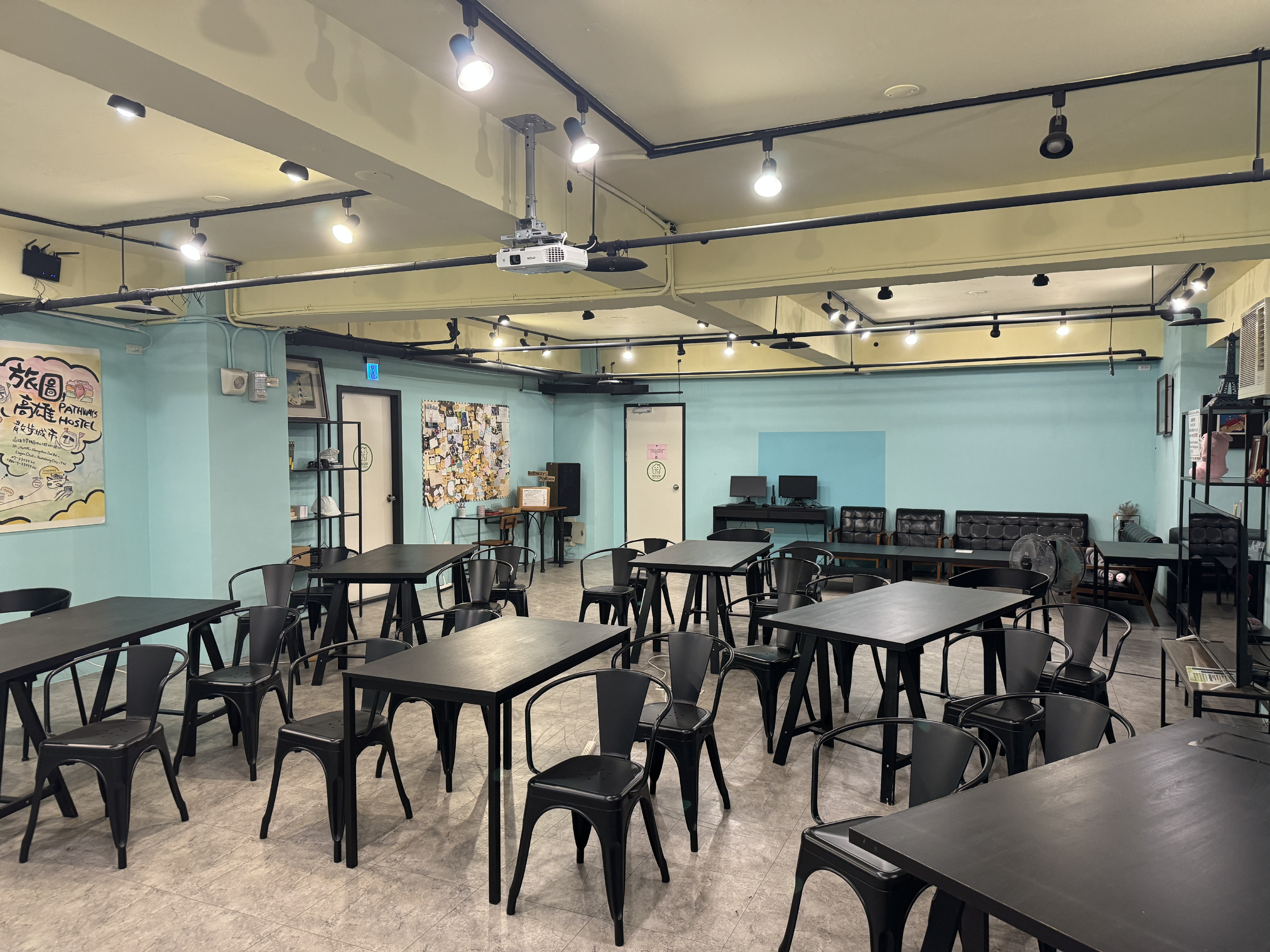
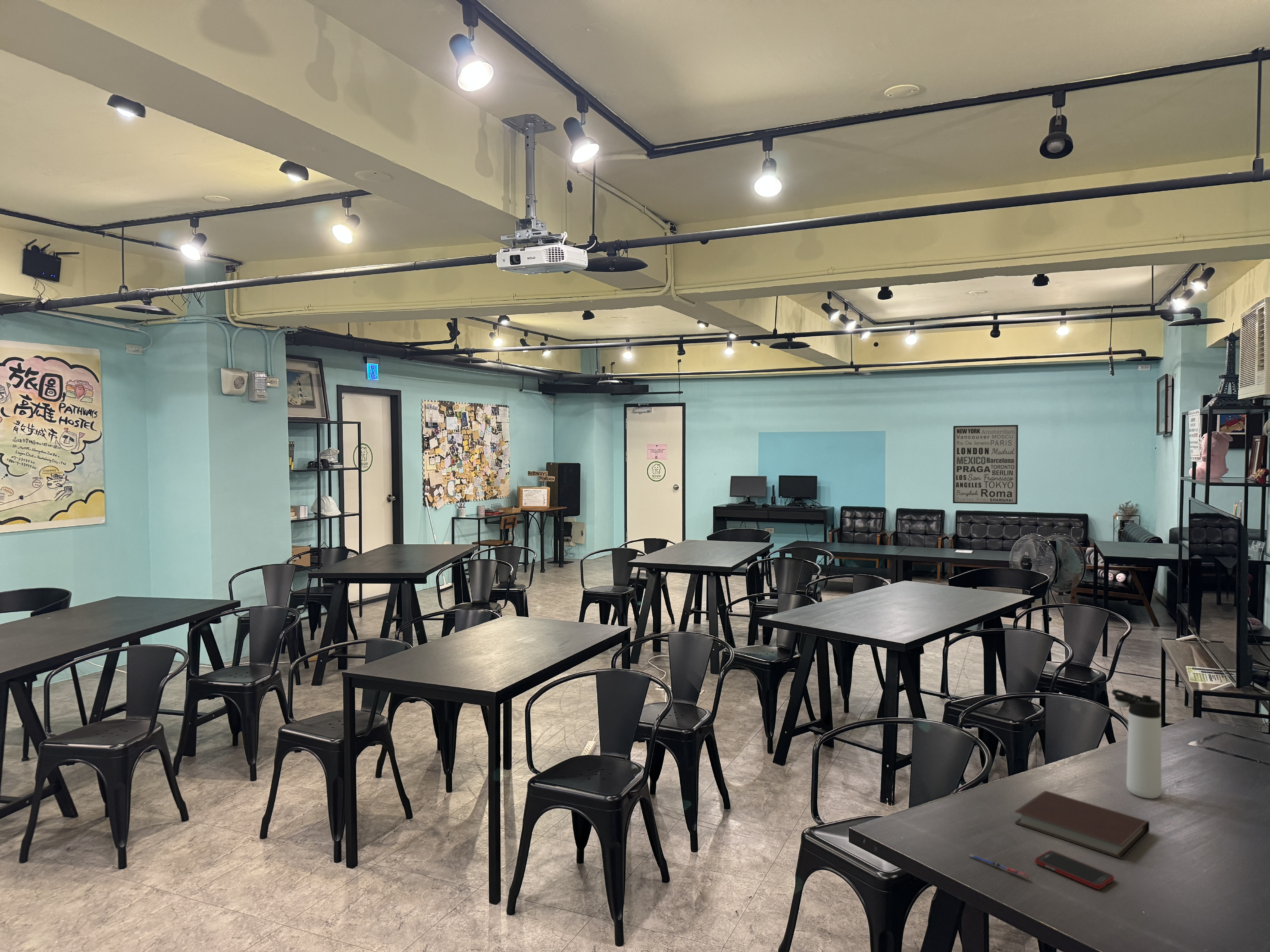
+ cell phone [1035,850,1114,889]
+ thermos bottle [1112,689,1162,799]
+ pen [968,854,1030,878]
+ wall art [952,425,1018,505]
+ notebook [1014,790,1150,859]
